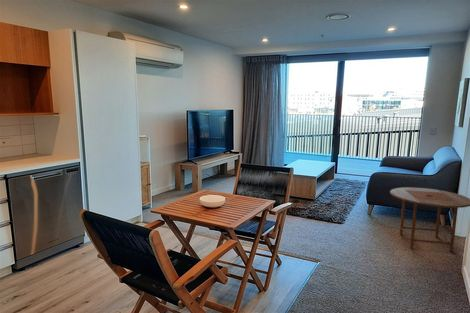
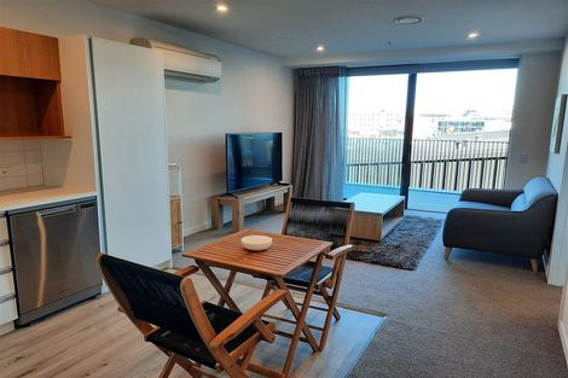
- side table [389,186,470,253]
